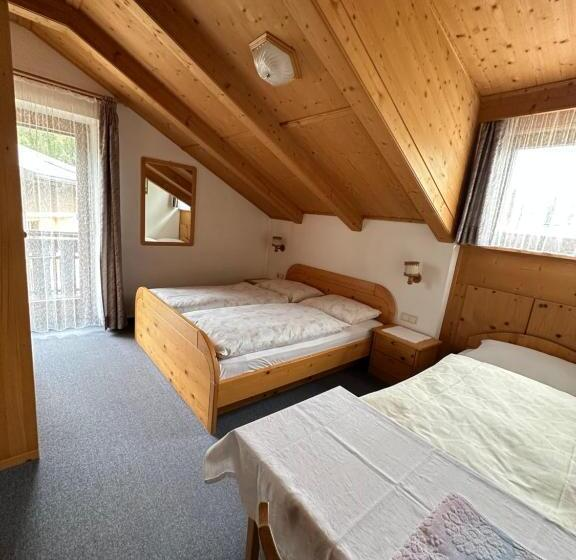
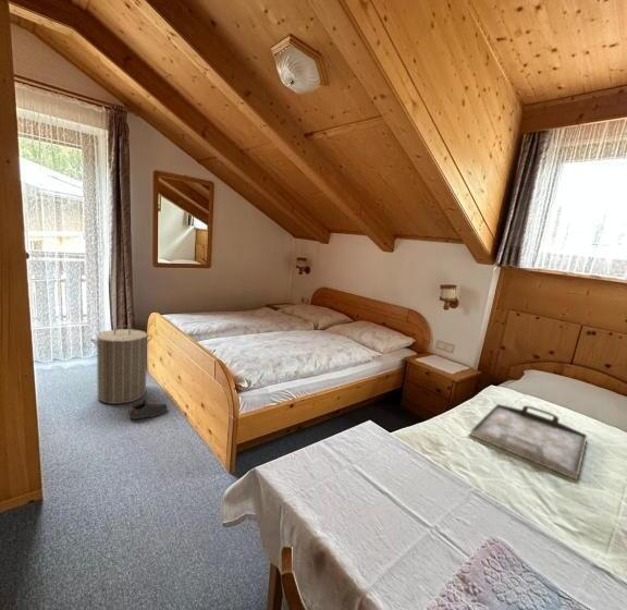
+ shoe [127,400,169,420]
+ serving tray [469,403,589,481]
+ laundry hamper [89,324,153,405]
